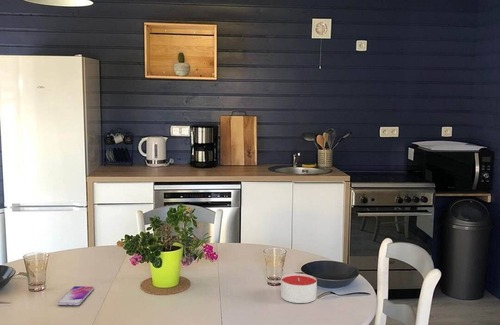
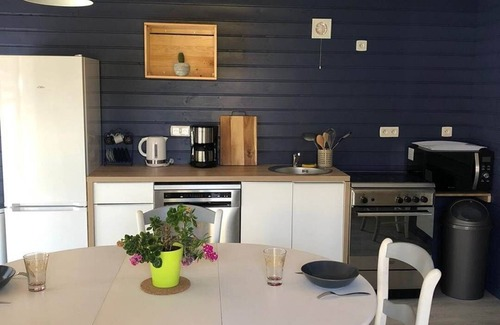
- smartphone [56,285,95,306]
- candle [280,273,318,304]
